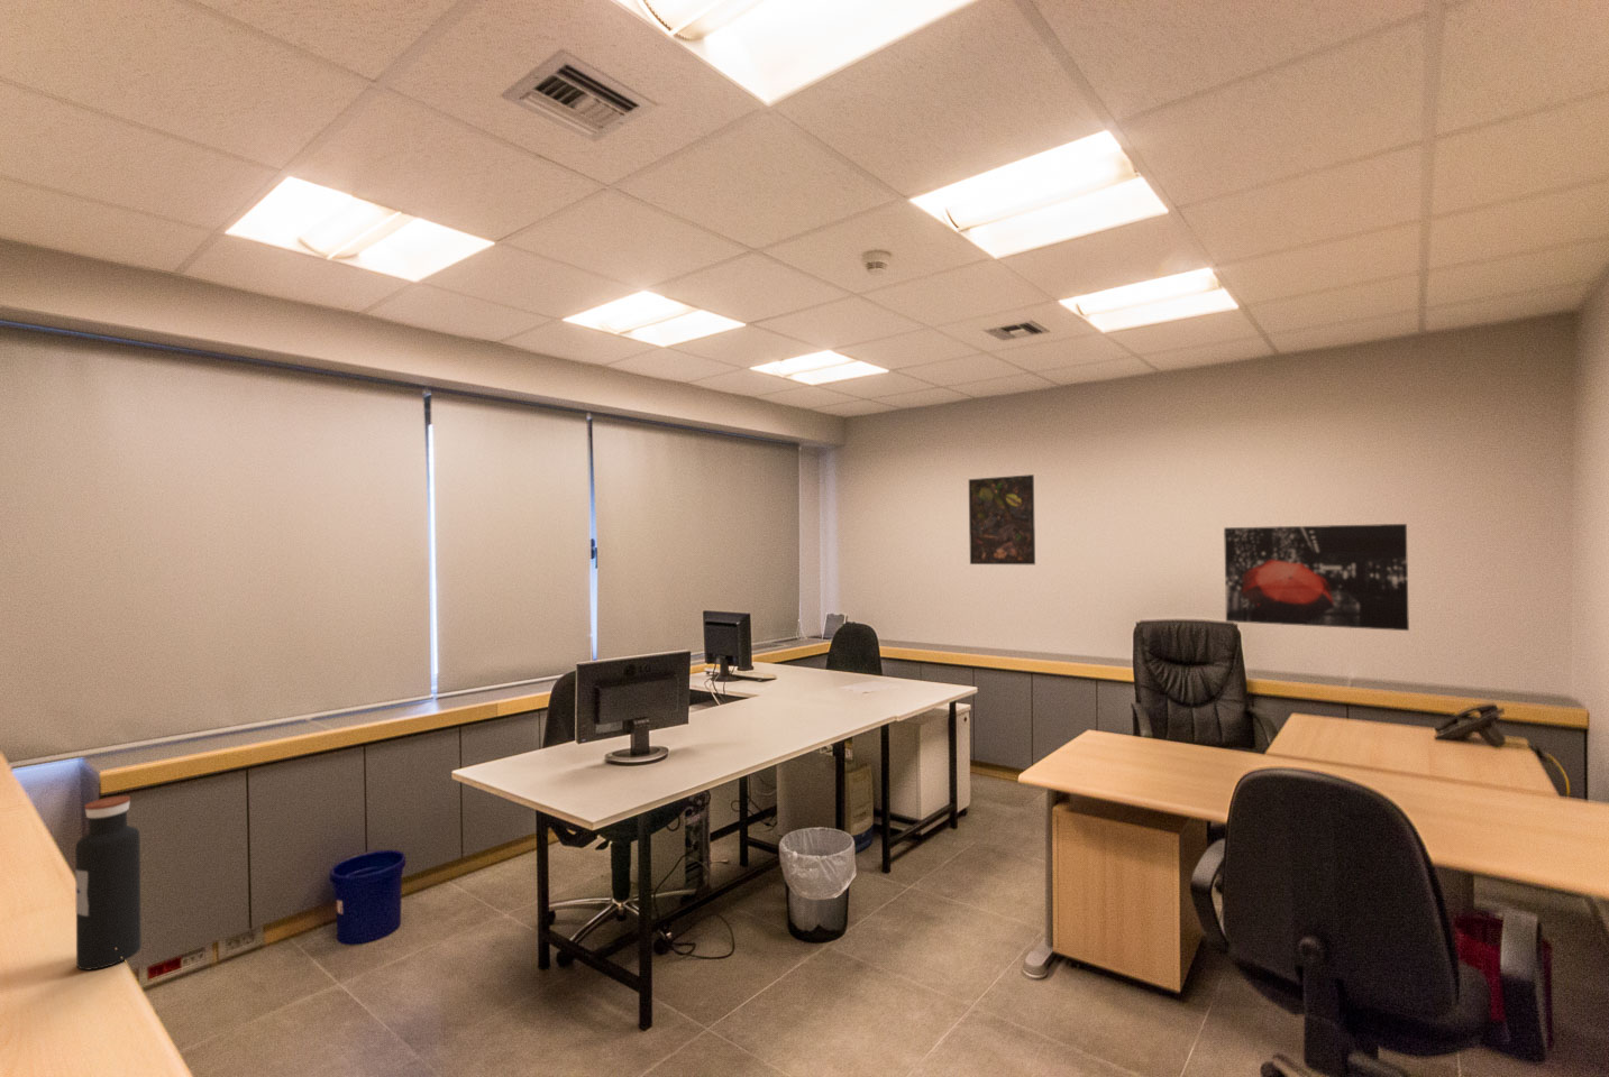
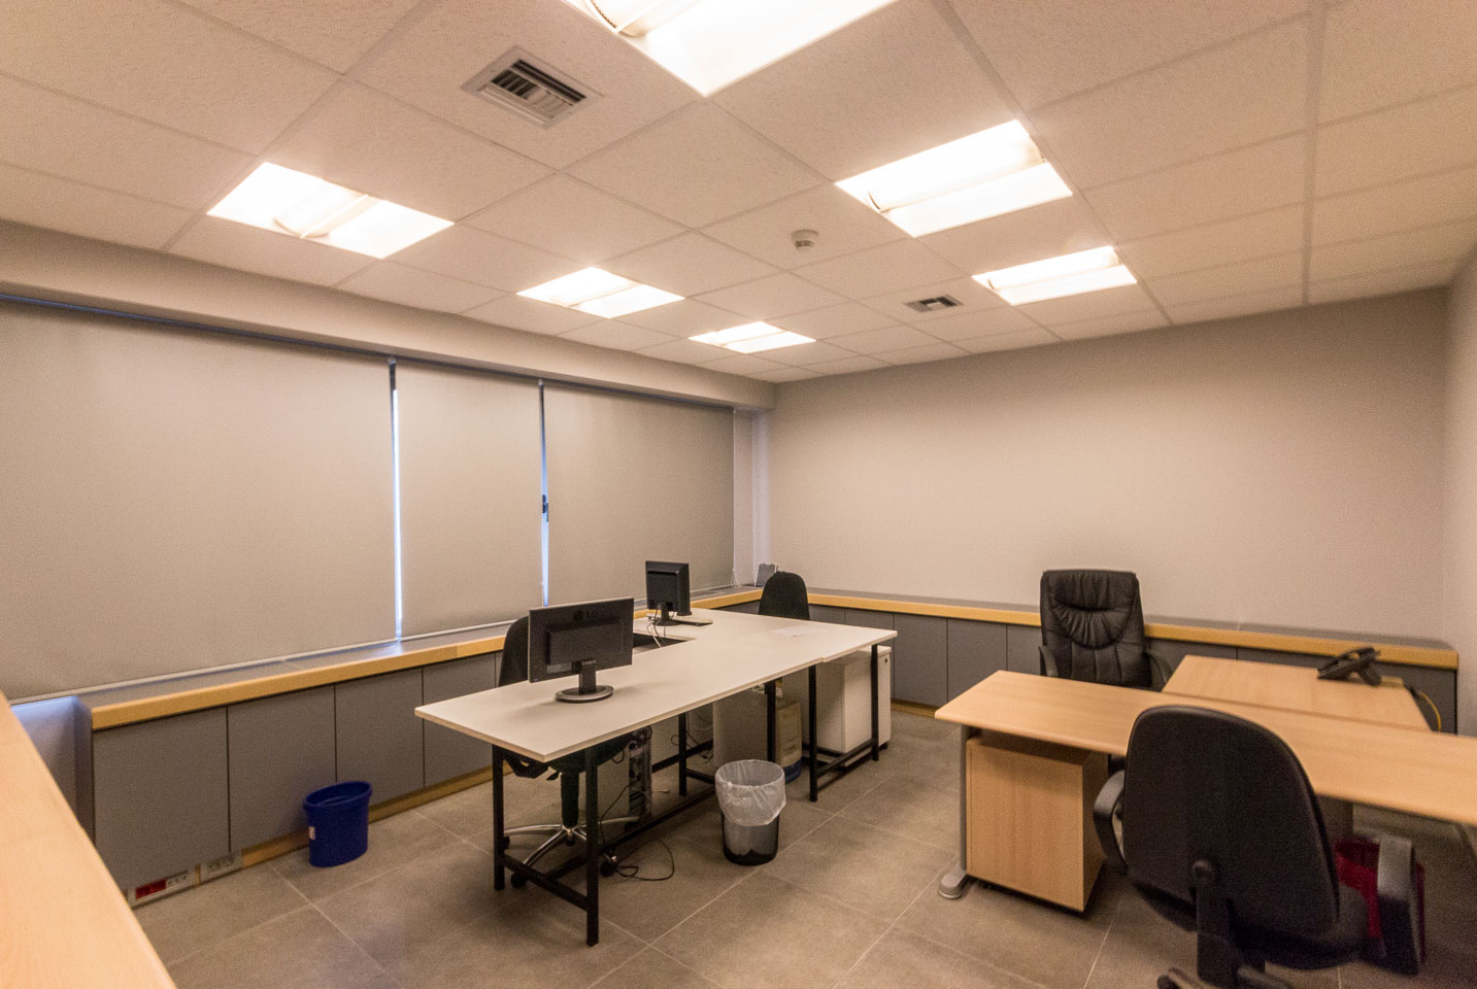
- wall art [1223,523,1411,631]
- water bottle [75,795,143,971]
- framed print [968,474,1037,565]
